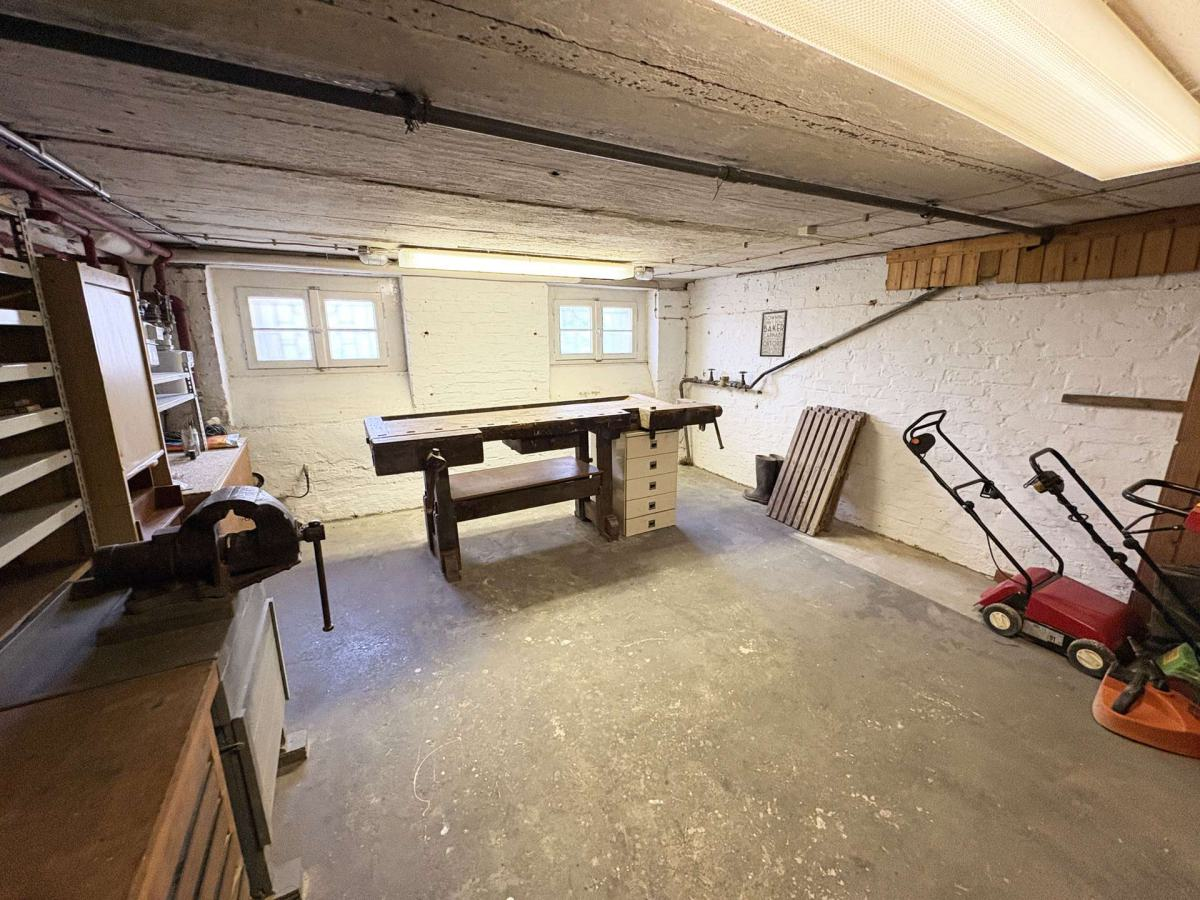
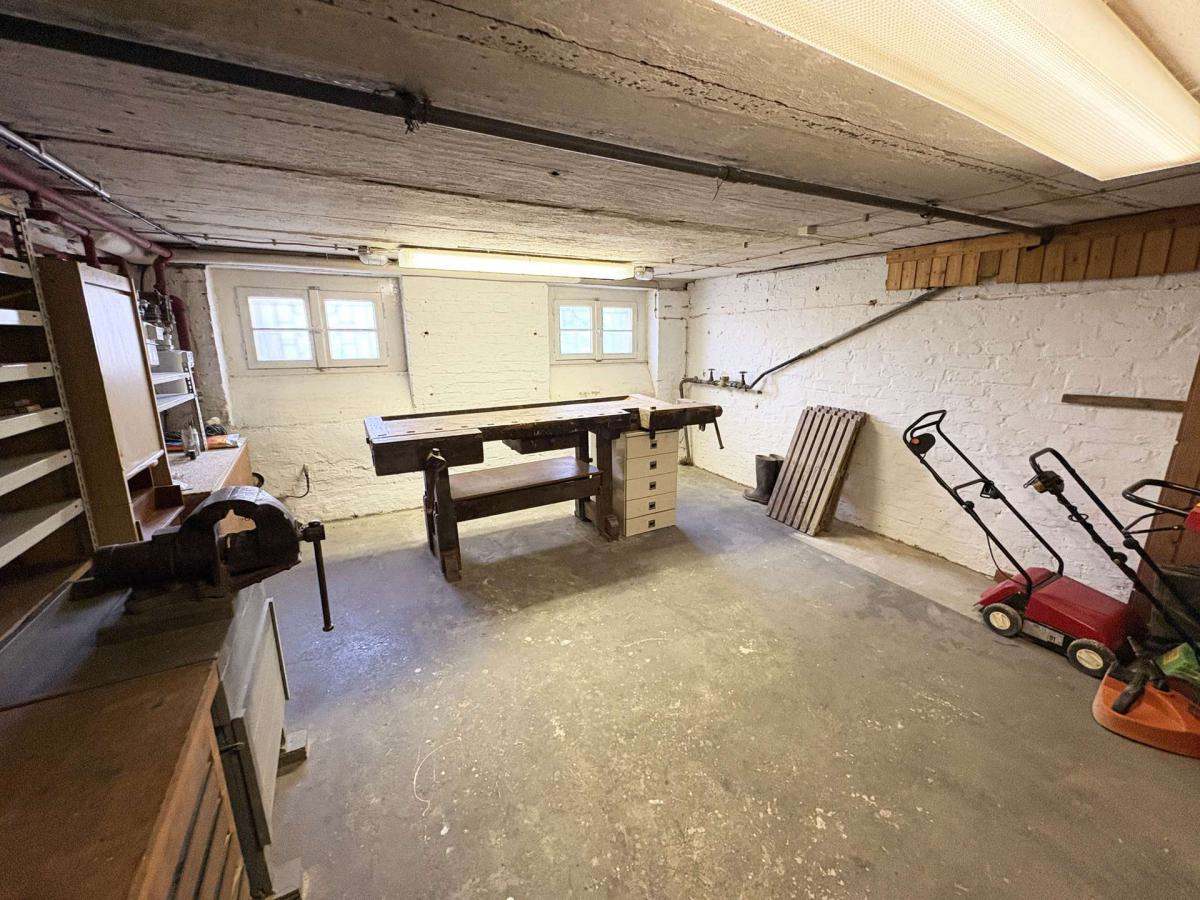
- wall art [759,309,789,358]
